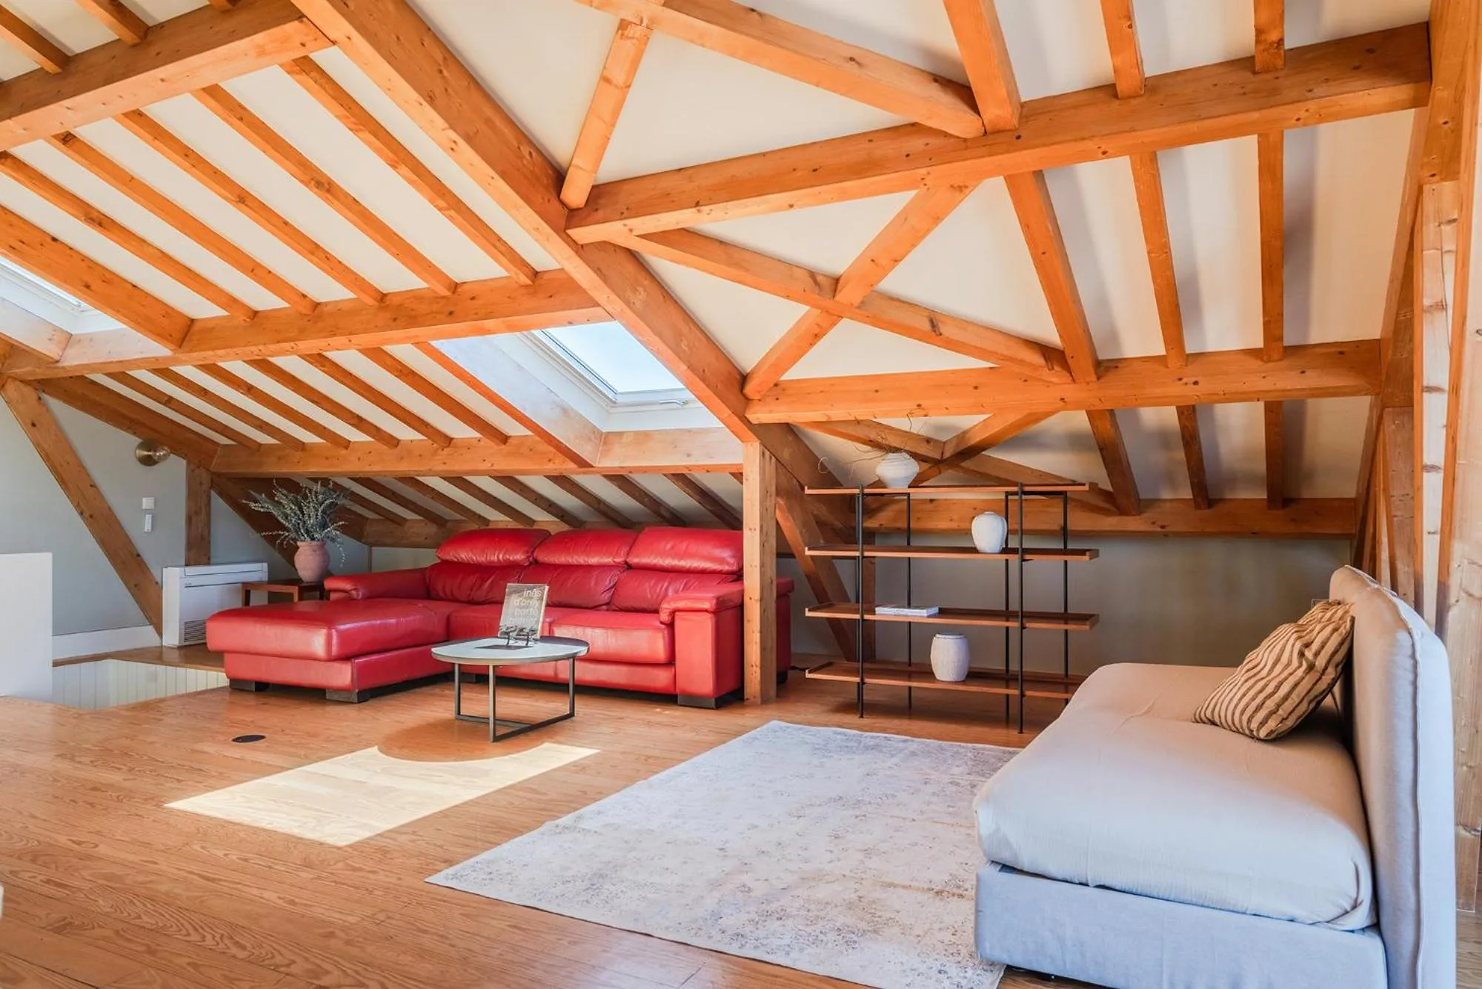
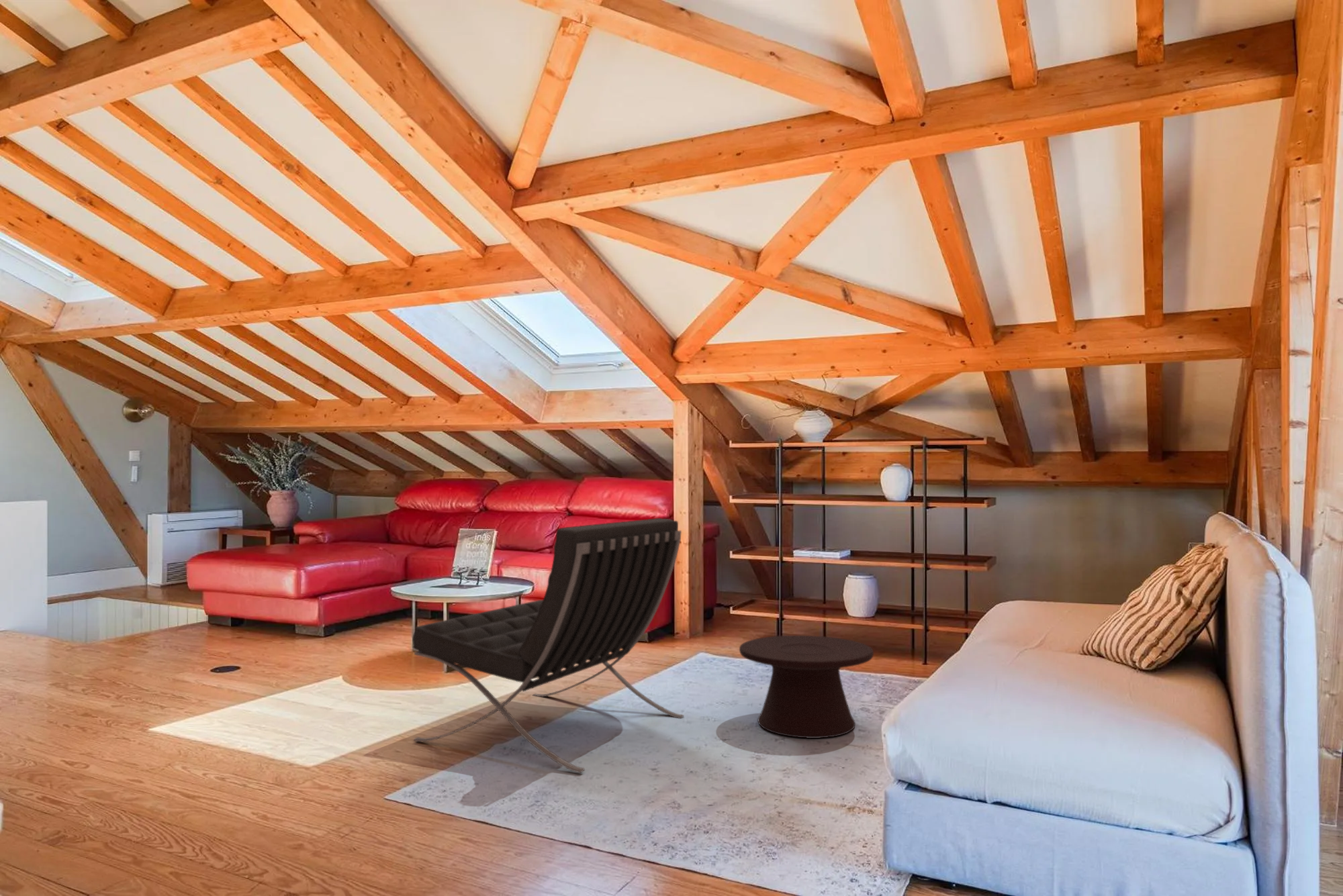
+ side table [739,635,874,739]
+ lounge chair [412,517,684,773]
